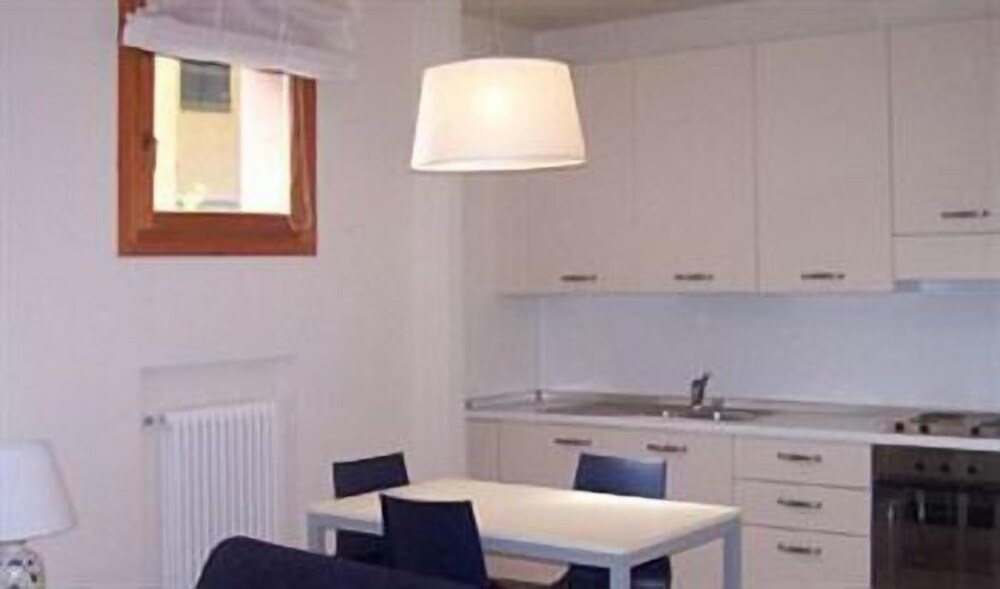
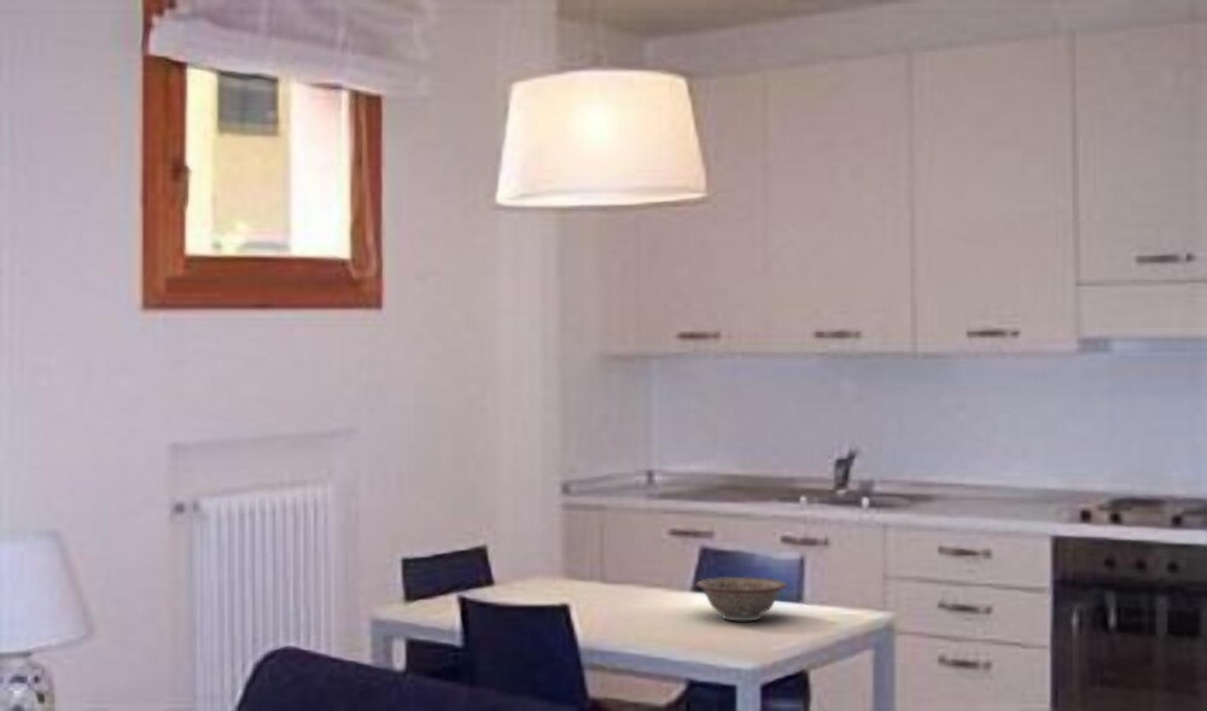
+ decorative bowl [695,576,788,622]
